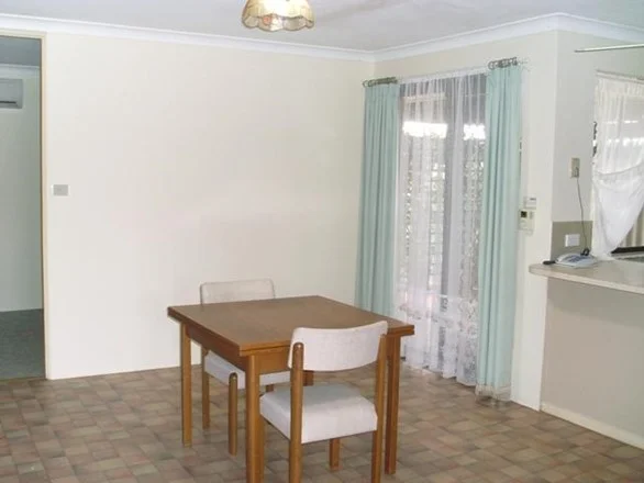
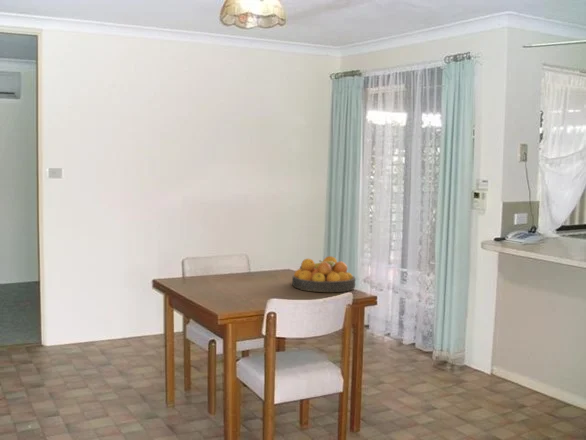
+ fruit bowl [291,255,357,293]
